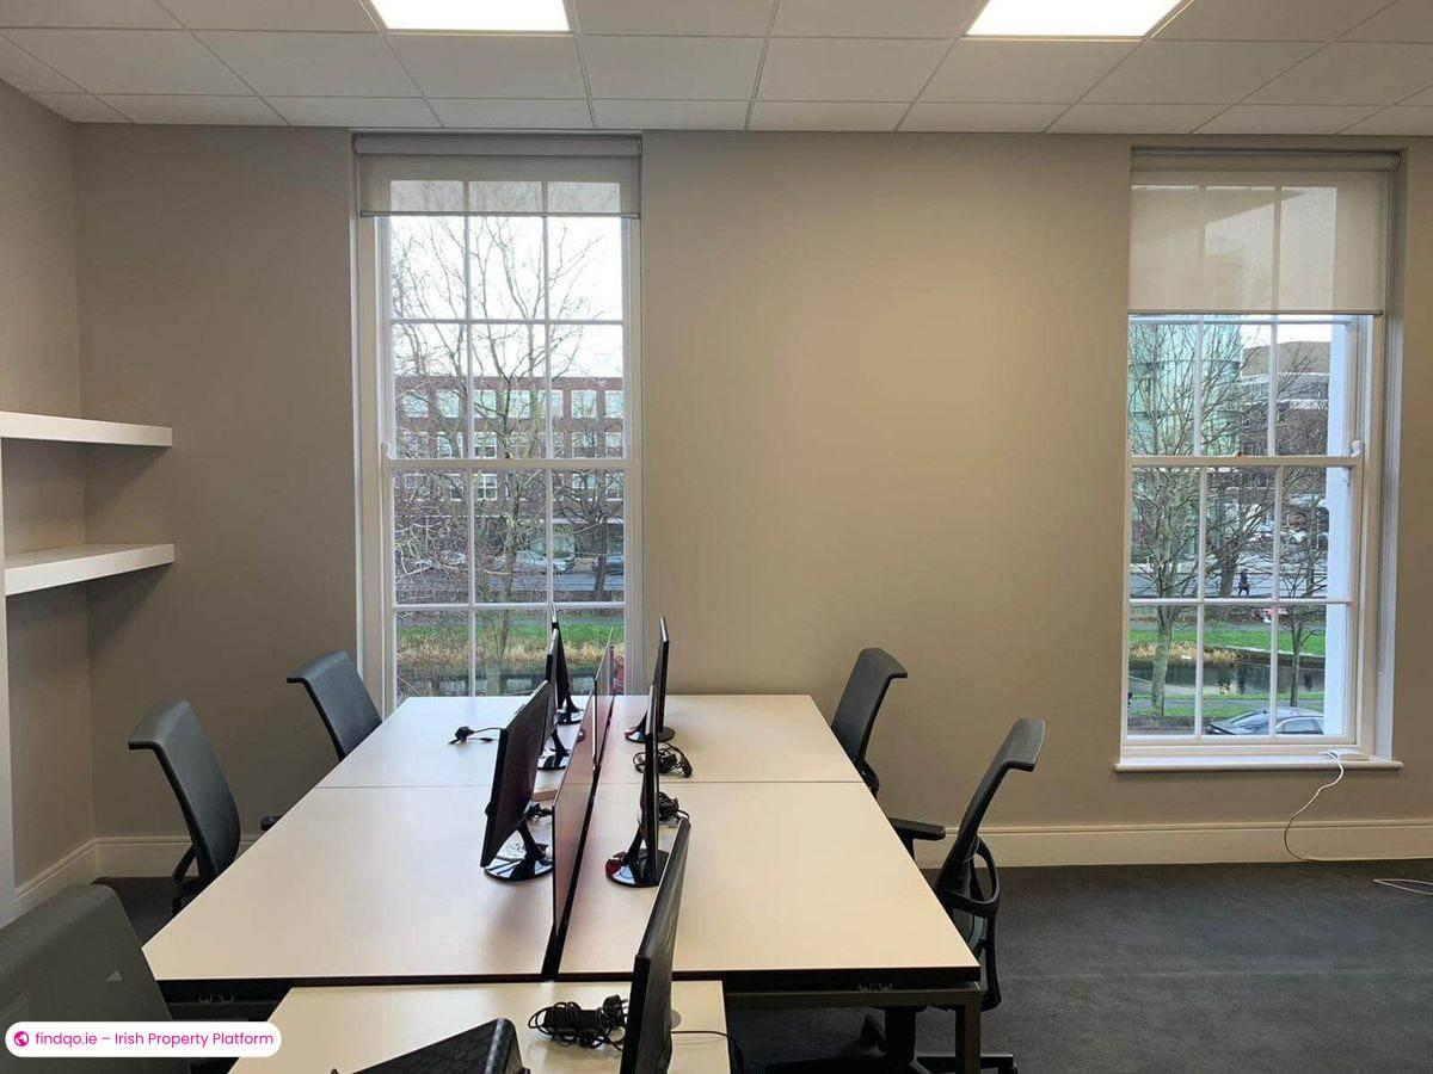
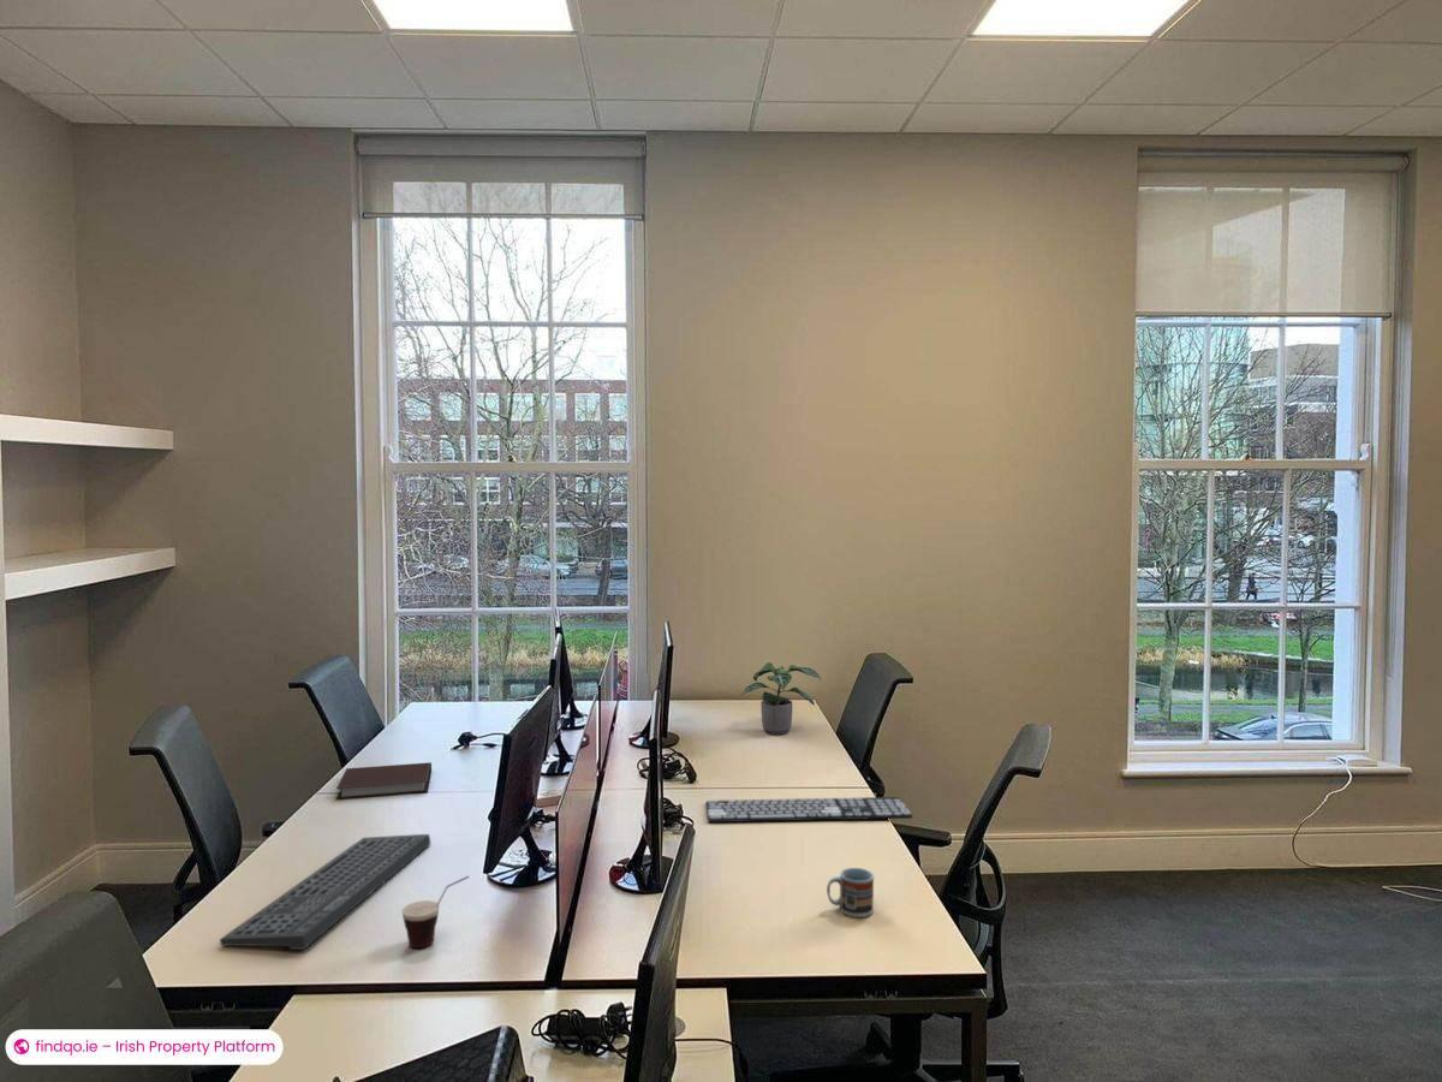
+ potted plant [740,661,822,736]
+ keyboard [705,796,913,824]
+ keyboard [219,833,431,951]
+ cup [400,875,470,949]
+ cup [826,867,875,918]
+ notebook [335,761,433,799]
